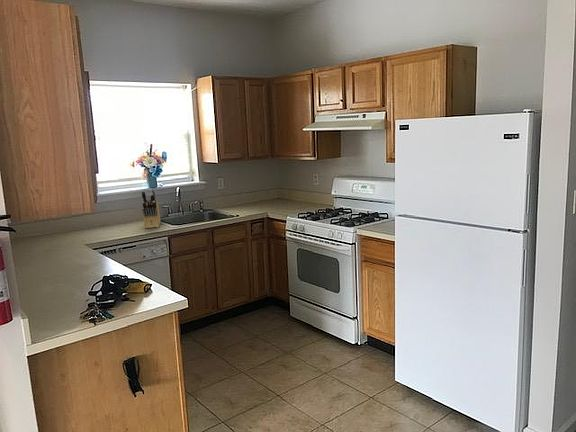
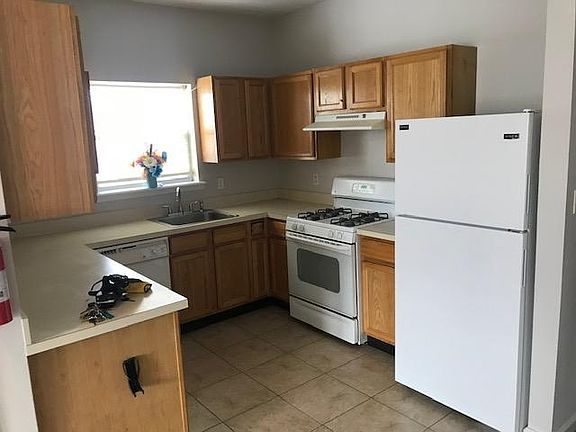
- knife block [141,188,161,229]
